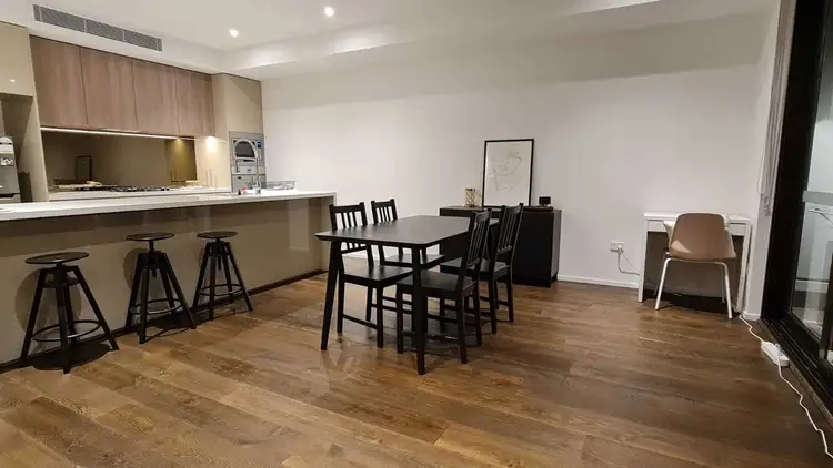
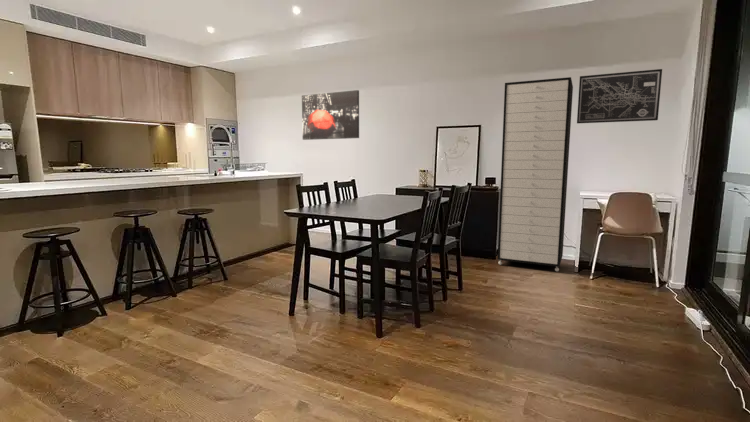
+ storage cabinet [497,76,574,272]
+ wall art [576,68,663,124]
+ wall art [301,89,360,141]
